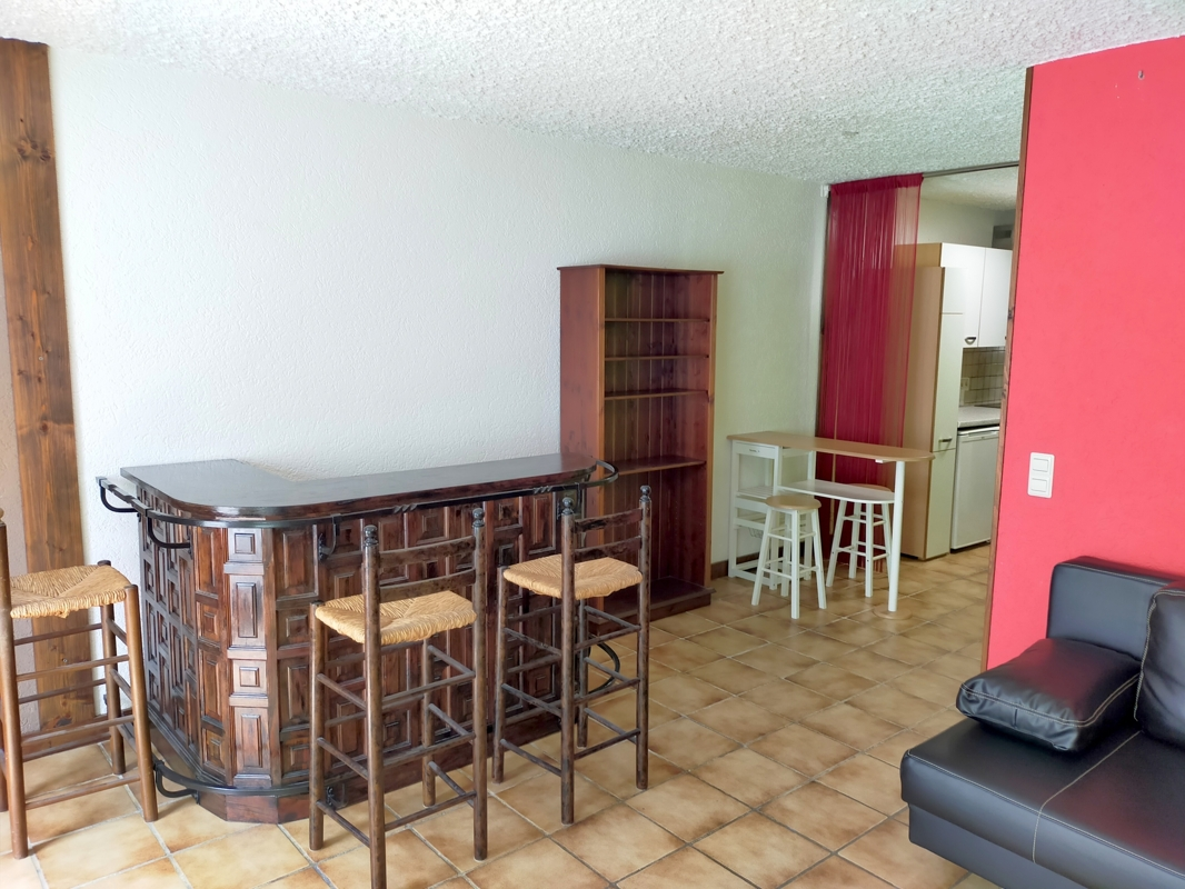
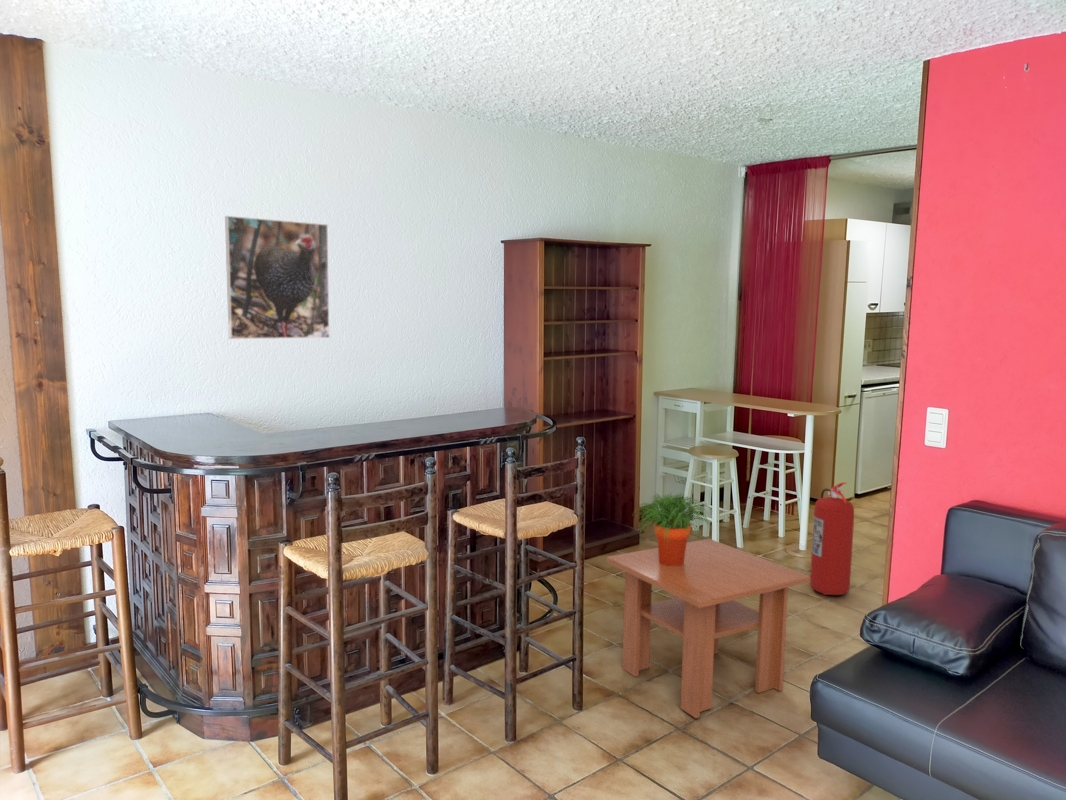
+ coffee table [606,538,810,719]
+ potted plant [632,491,714,566]
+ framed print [224,215,331,340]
+ fire extinguisher [809,481,855,596]
